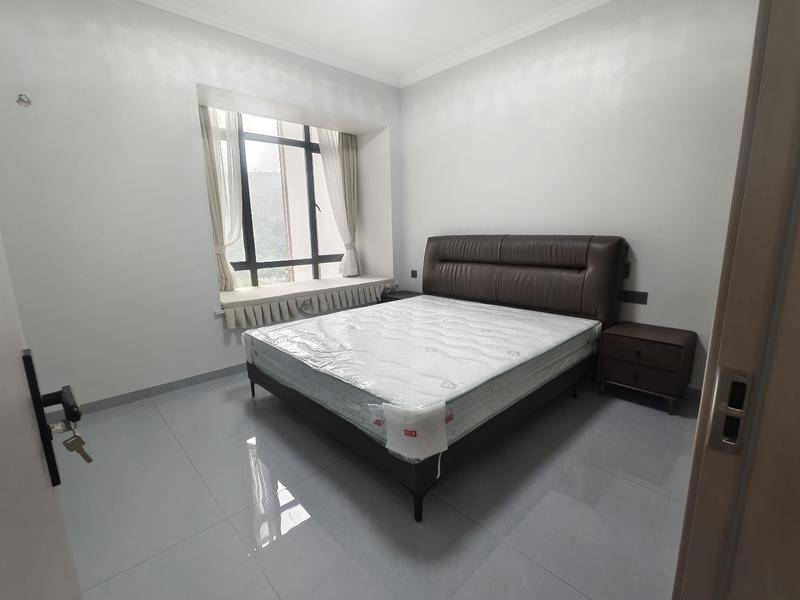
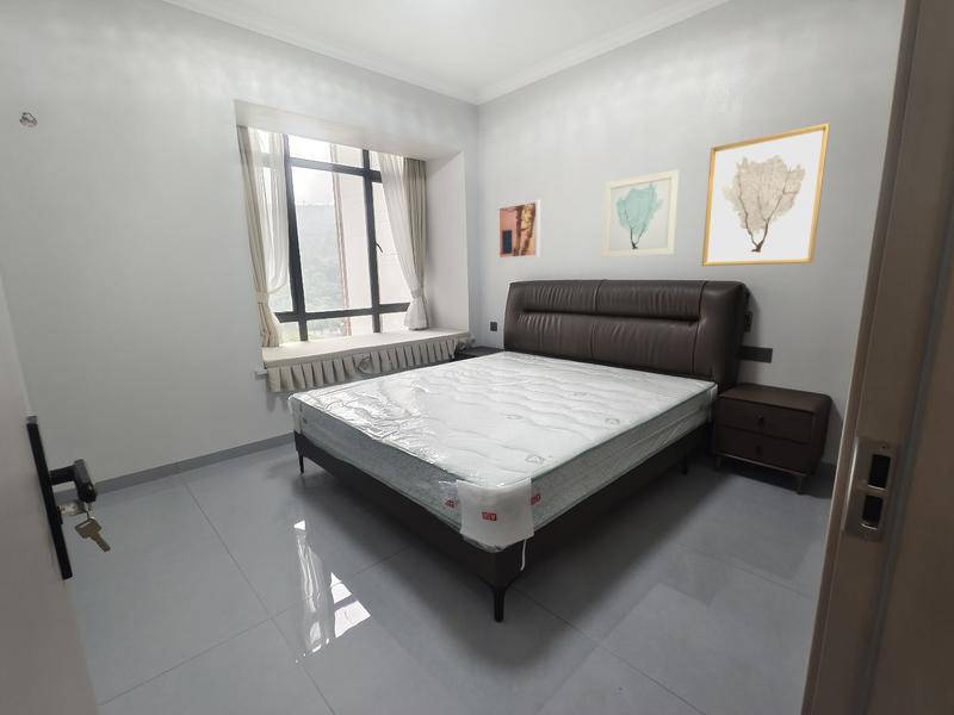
+ wall art [601,168,680,259]
+ wall art [496,199,541,261]
+ wall art [701,123,831,267]
